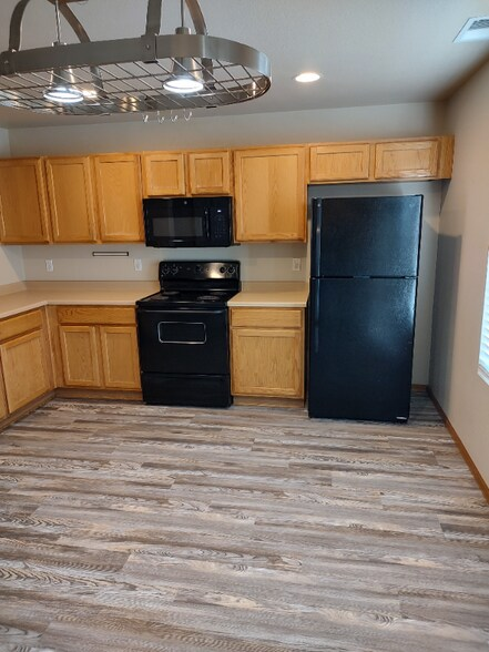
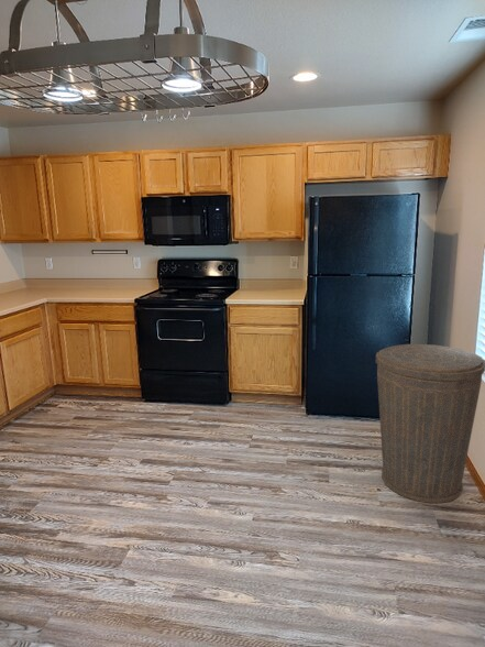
+ trash can [375,343,485,504]
